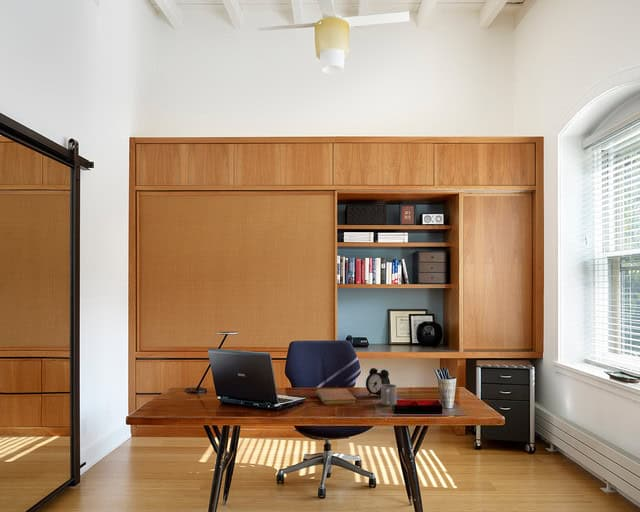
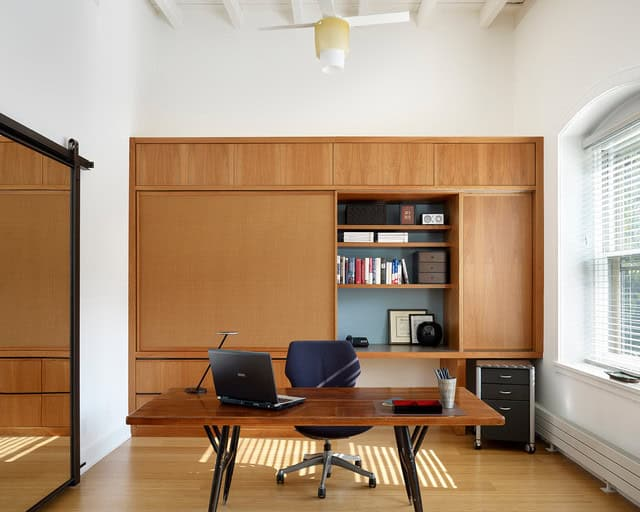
- mug [380,383,398,406]
- alarm clock [365,366,391,397]
- notebook [315,388,357,406]
